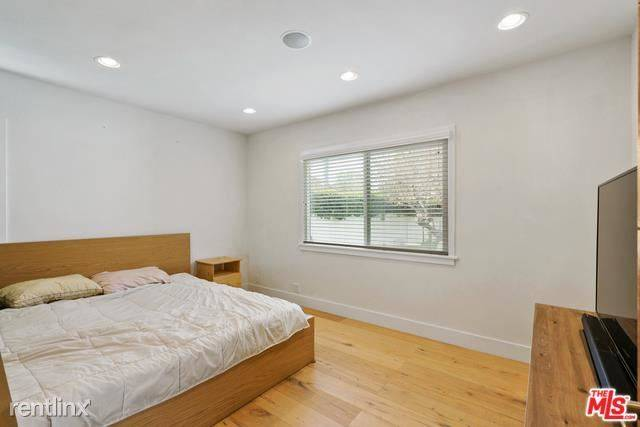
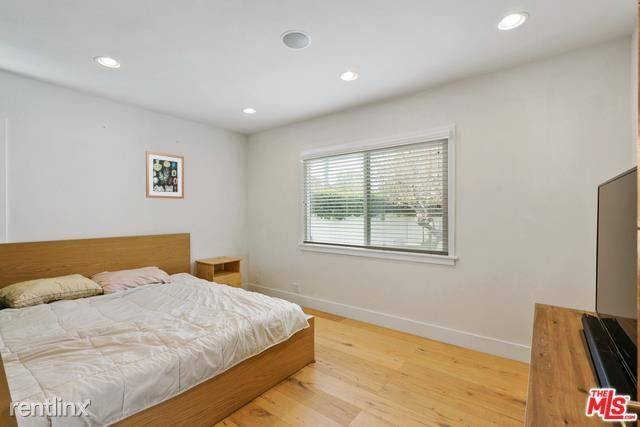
+ wall art [145,150,185,200]
